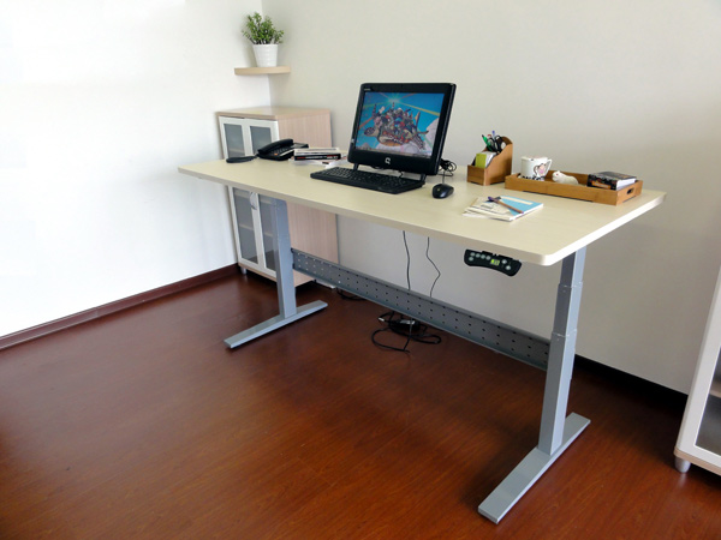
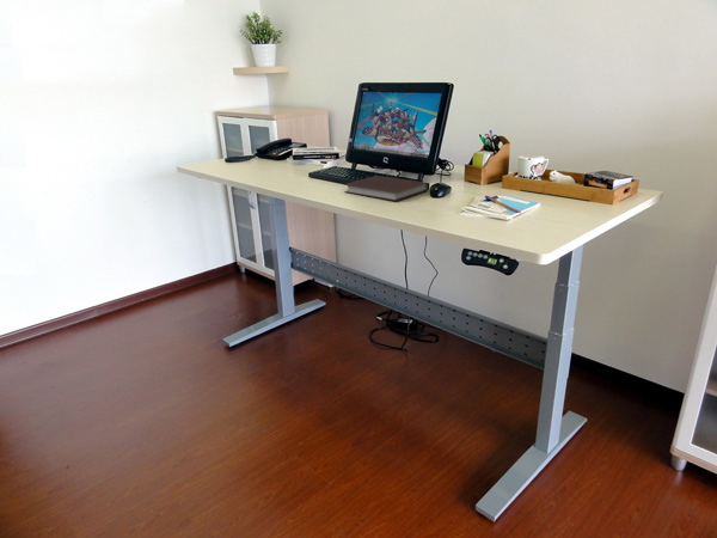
+ notebook [343,175,430,202]
